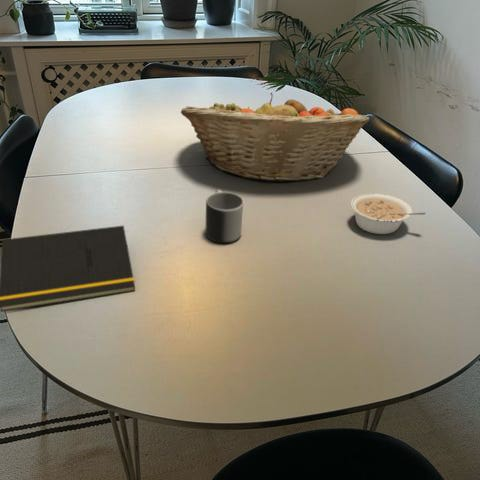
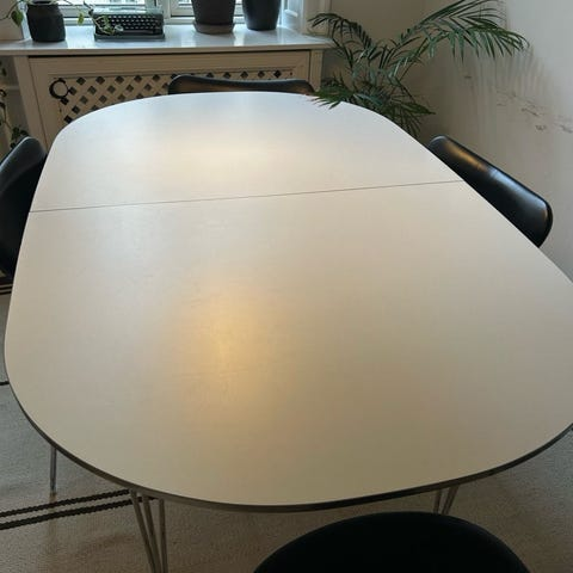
- notepad [0,225,136,313]
- mug [204,189,244,244]
- fruit basket [180,92,370,184]
- legume [350,193,427,235]
